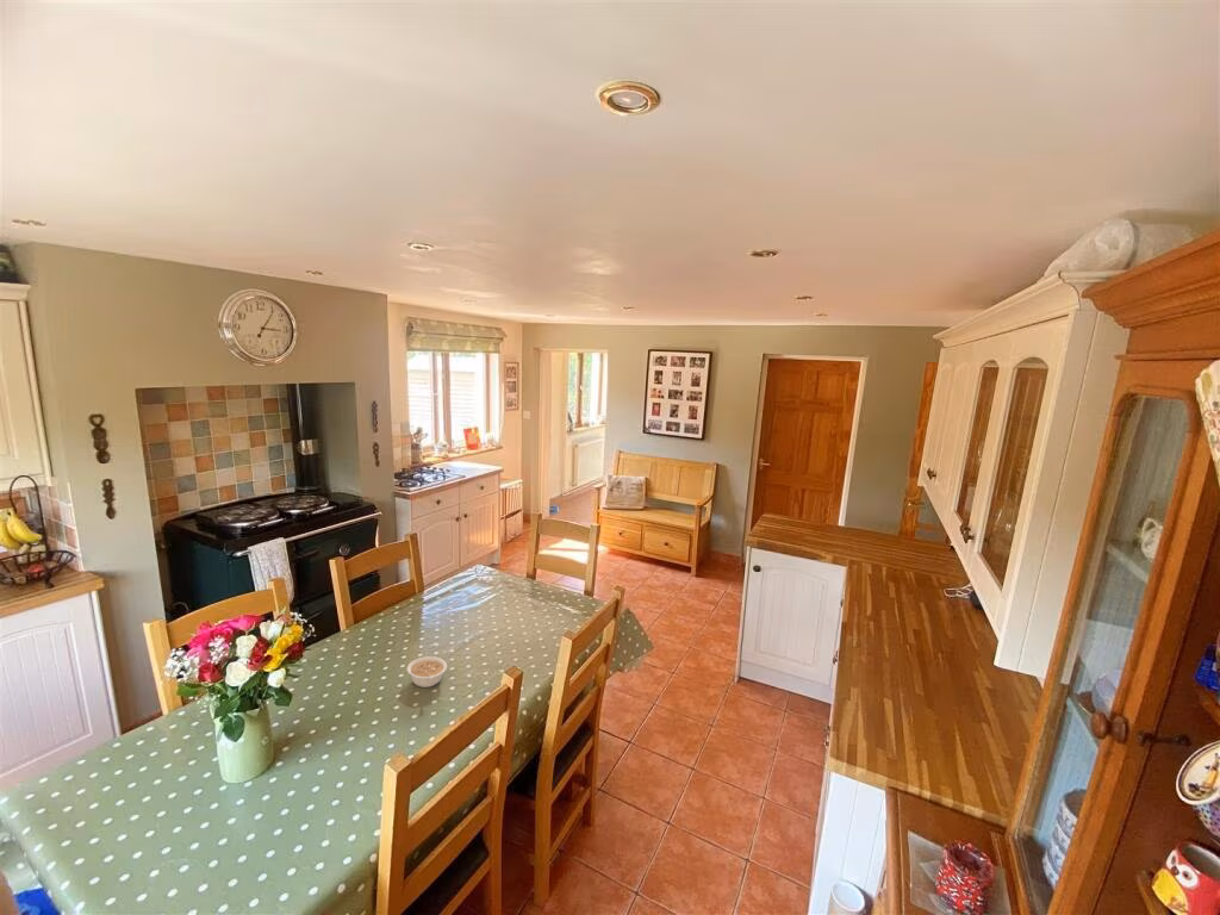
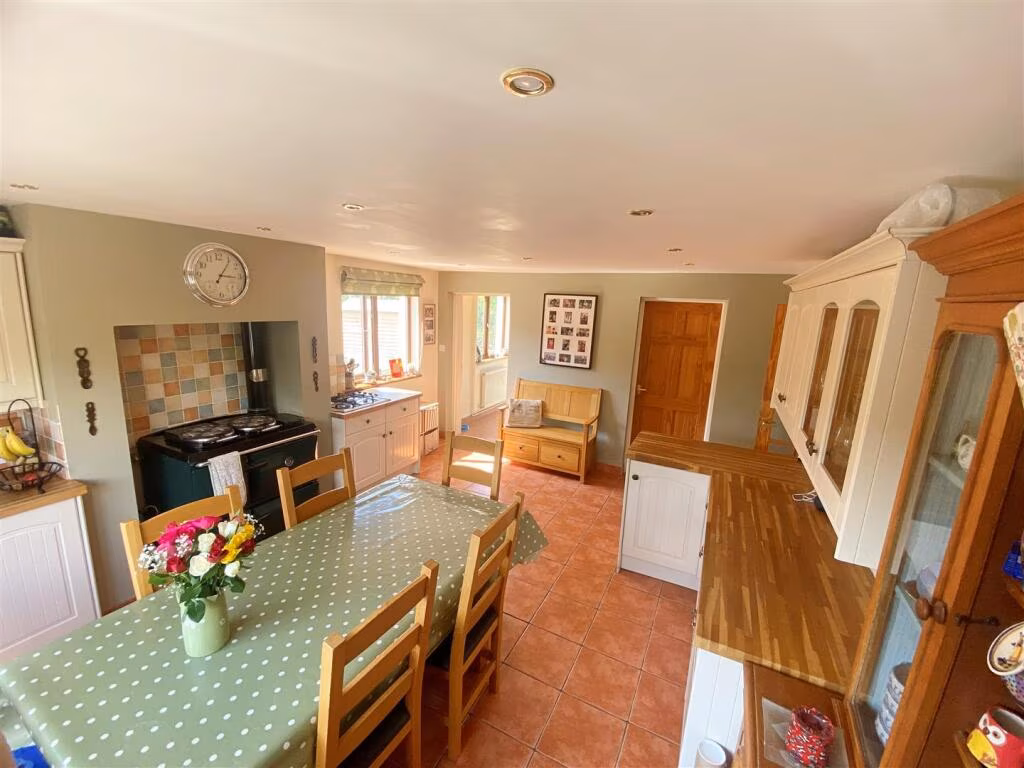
- legume [405,655,448,689]
